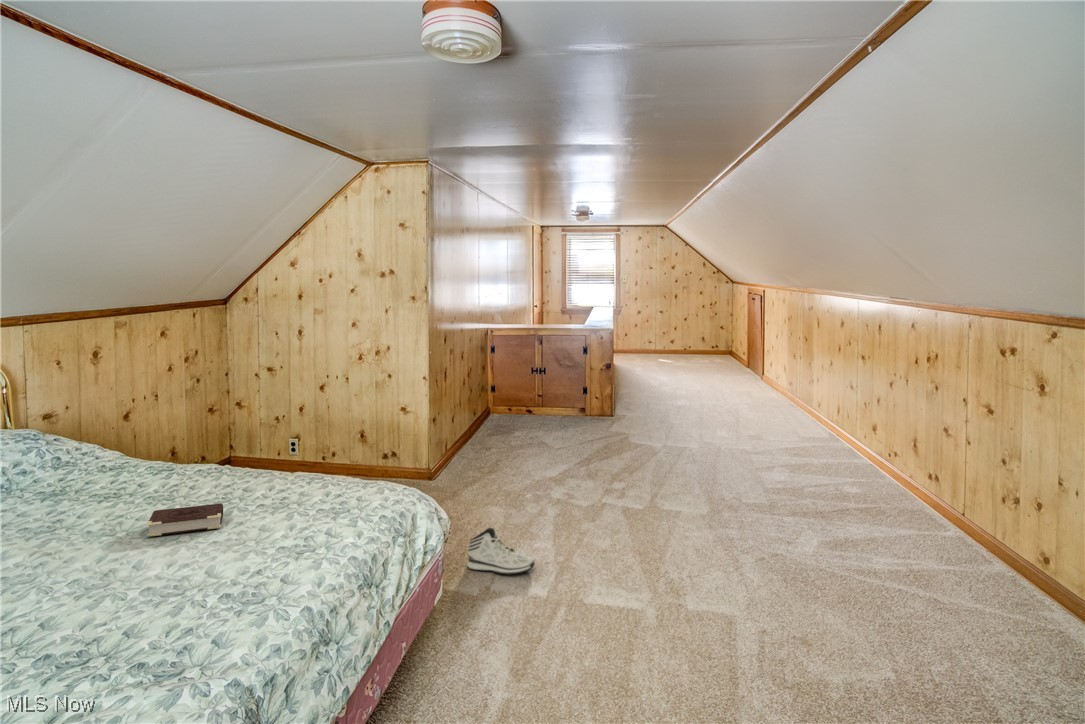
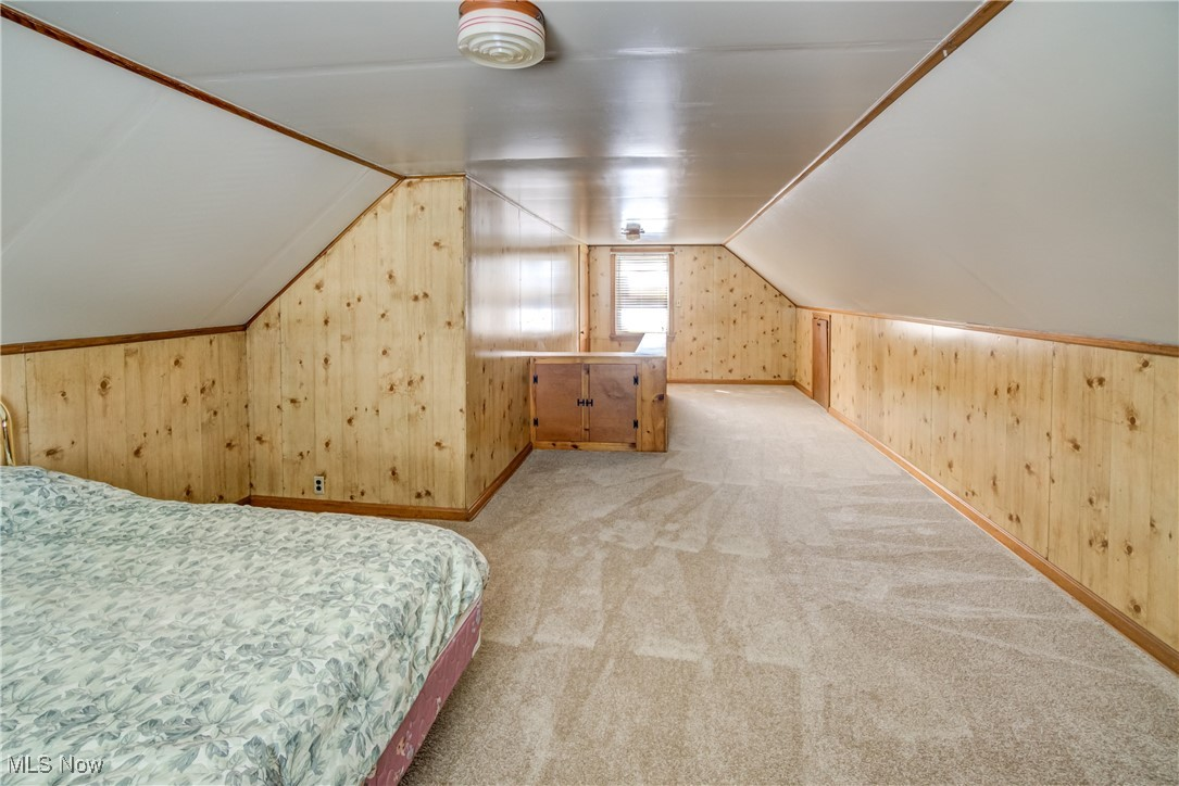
- sneaker [466,527,536,575]
- book [146,502,224,538]
